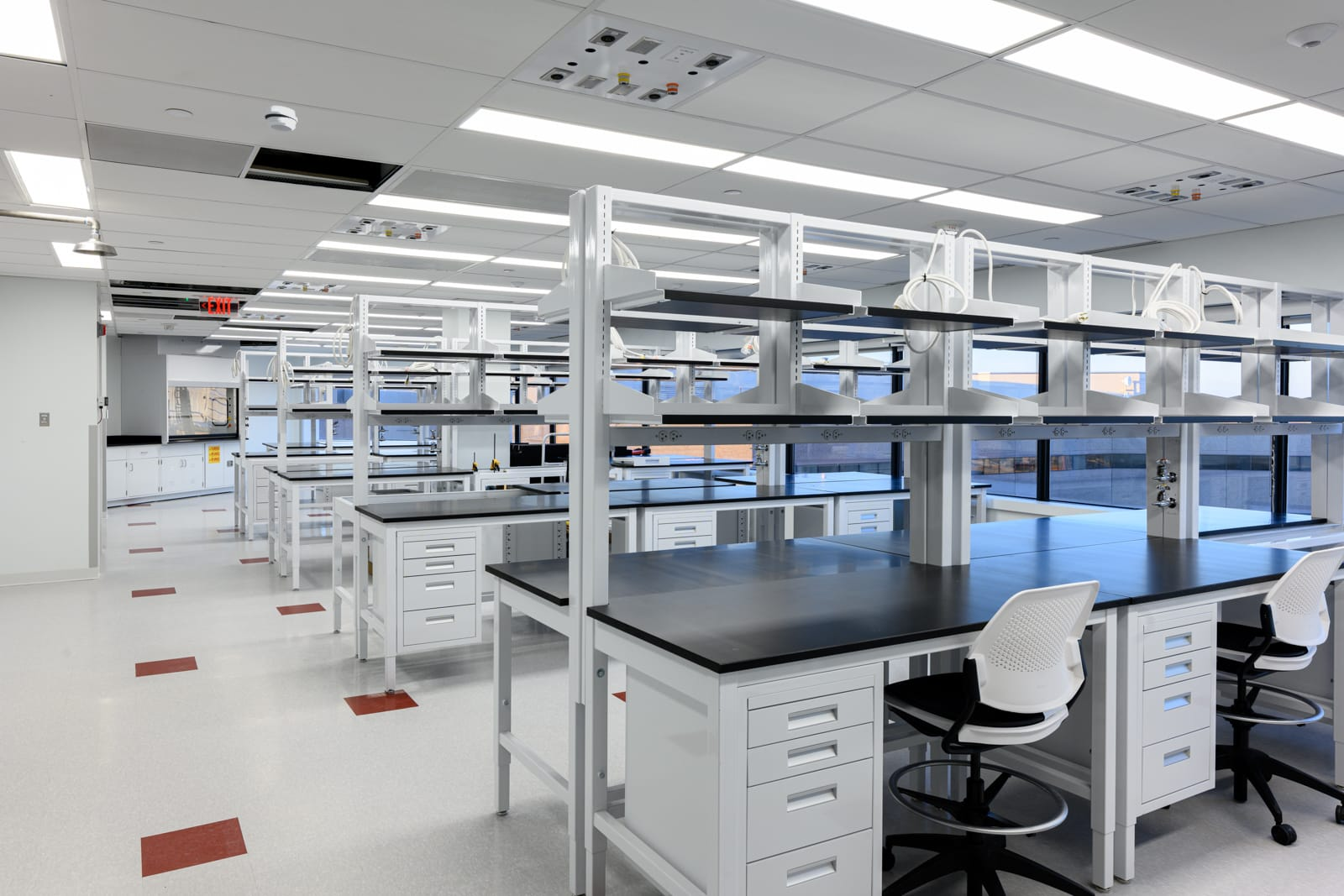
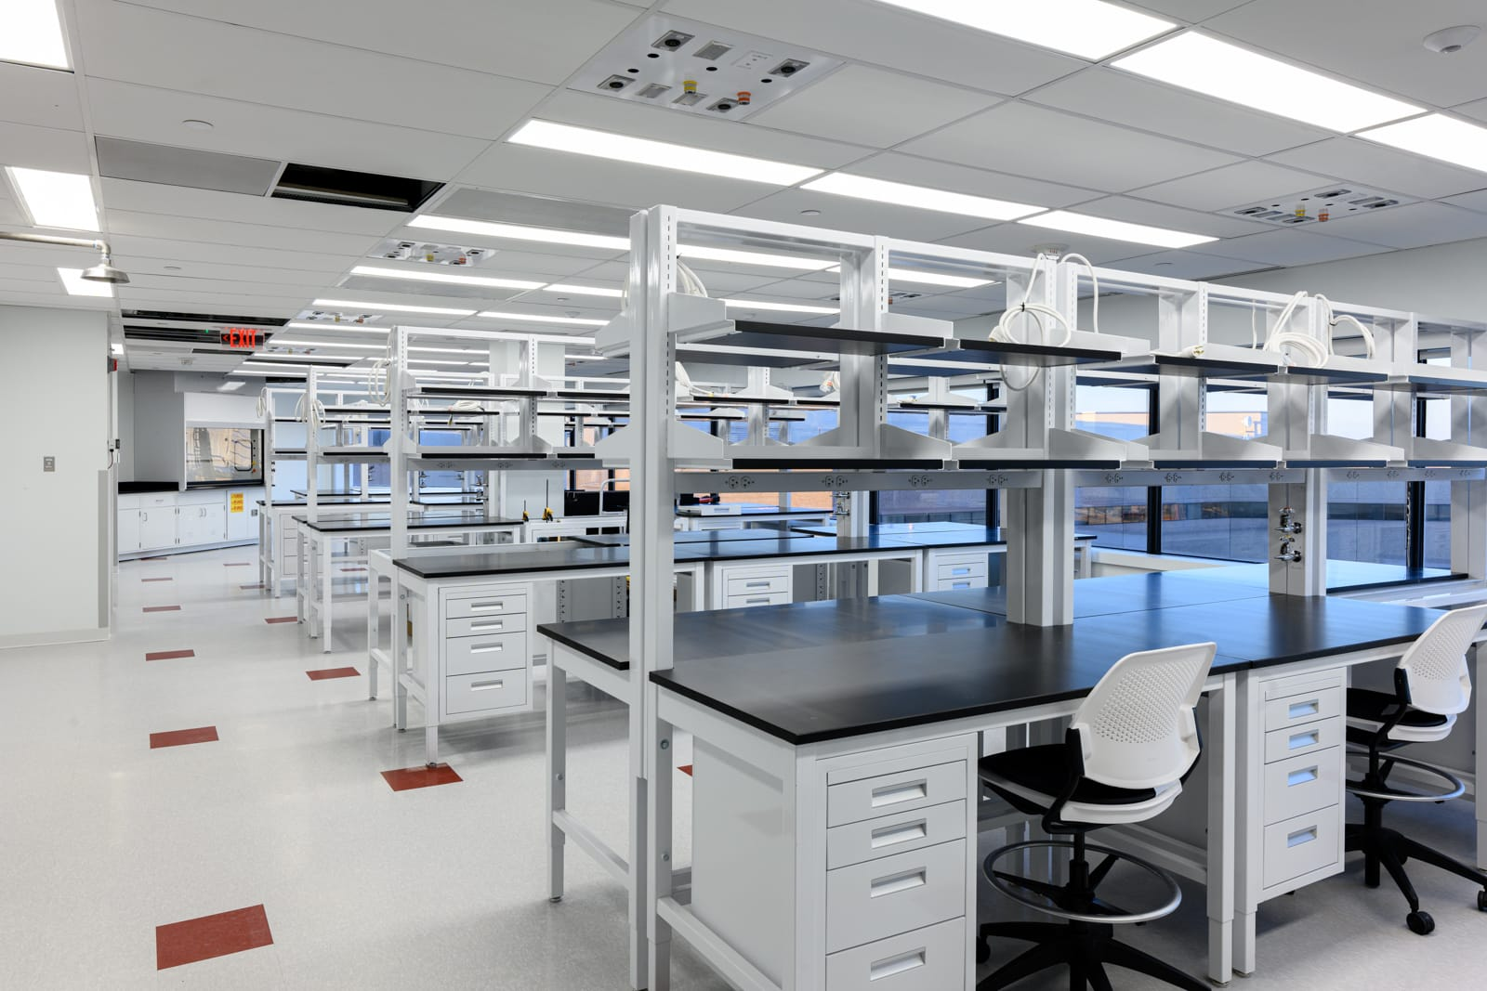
- smoke detector [264,105,298,133]
